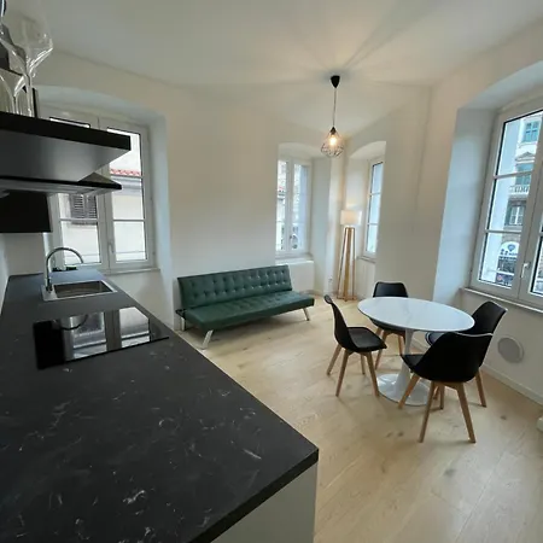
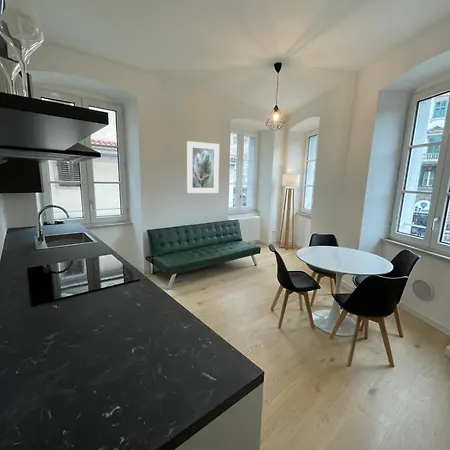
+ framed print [186,140,220,194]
